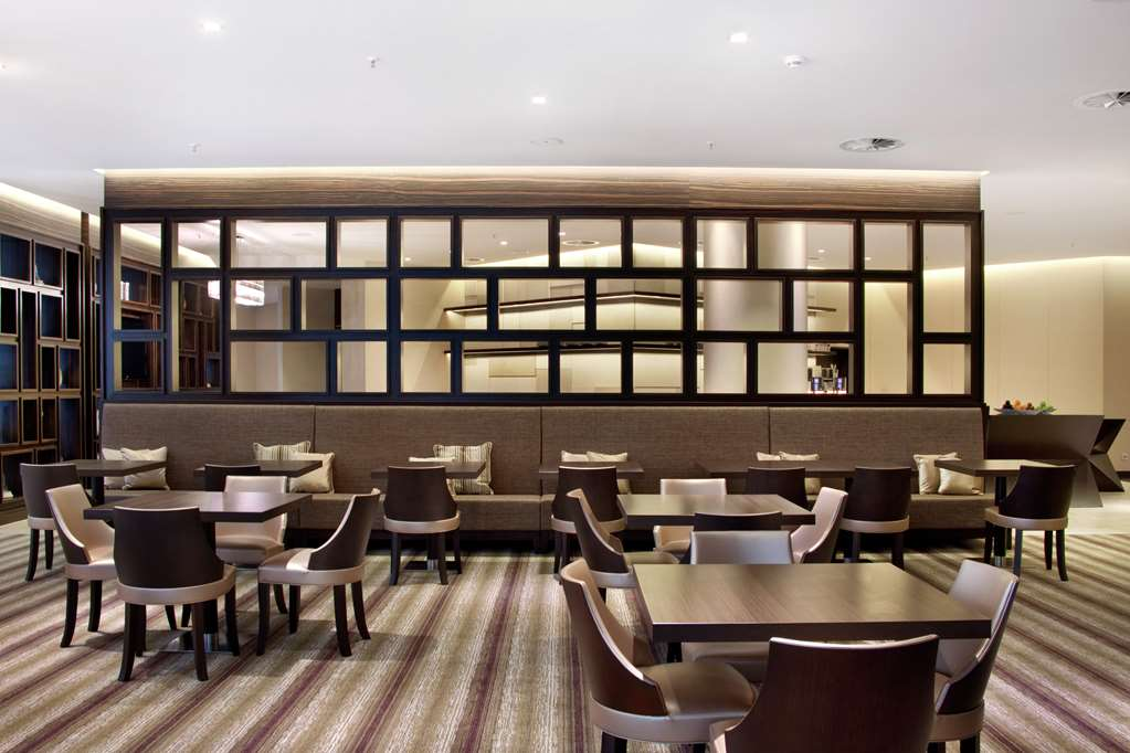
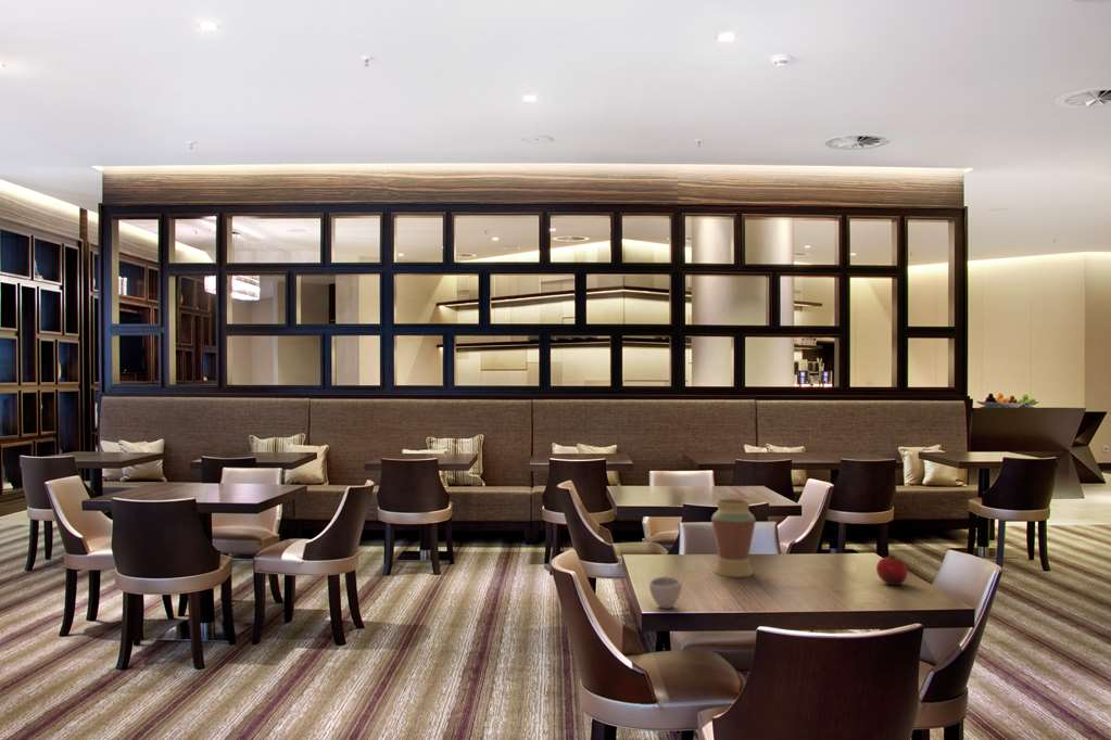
+ vase [710,498,757,578]
+ cup [648,575,683,610]
+ fruit [875,554,908,586]
